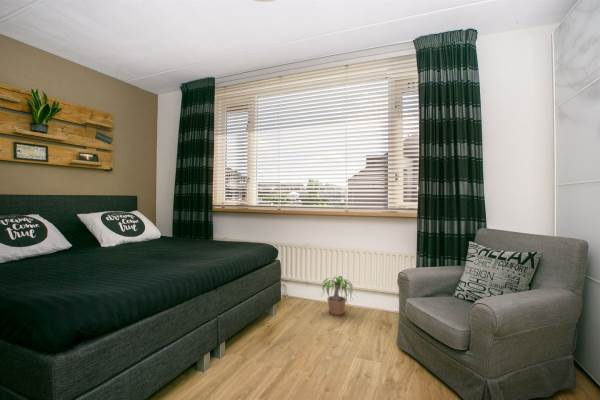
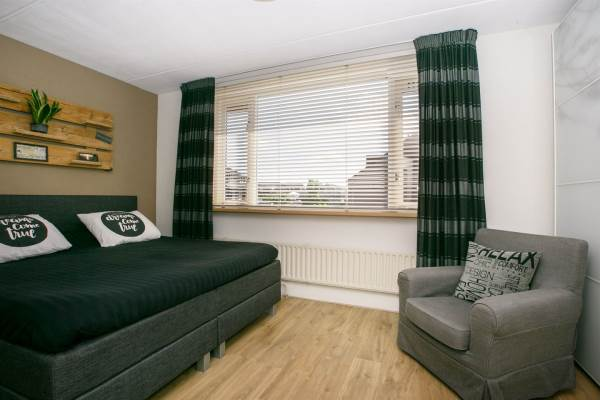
- potted plant [320,275,357,316]
